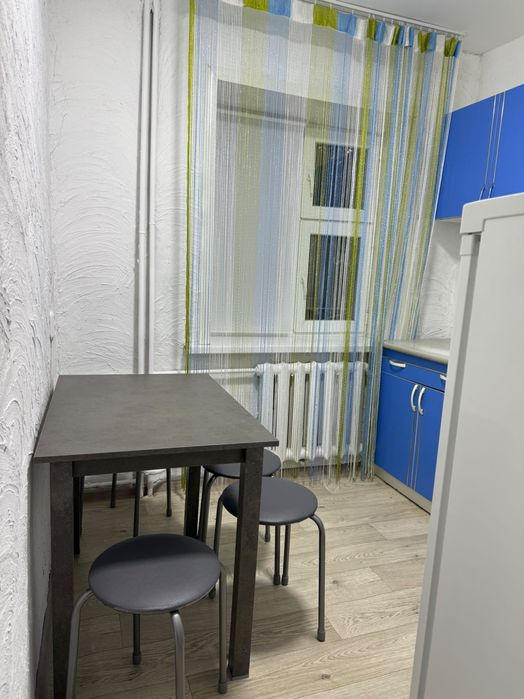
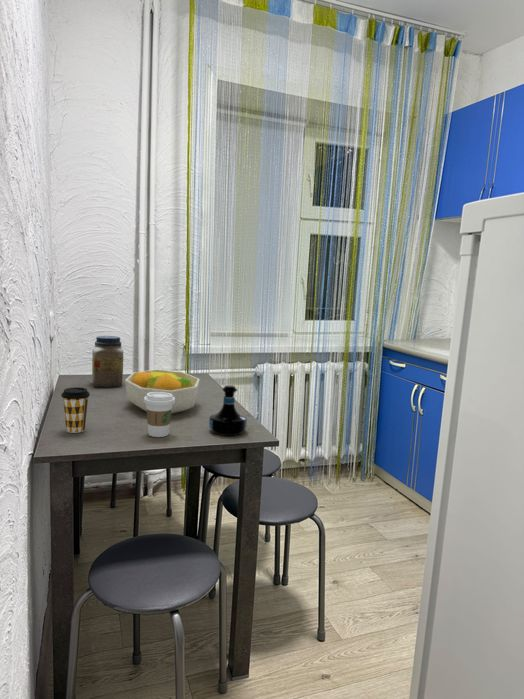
+ coffee cup [60,386,91,434]
+ coffee cup [144,392,175,438]
+ jar [91,335,124,388]
+ fruit bowl [124,369,201,415]
+ tequila bottle [208,384,248,437]
